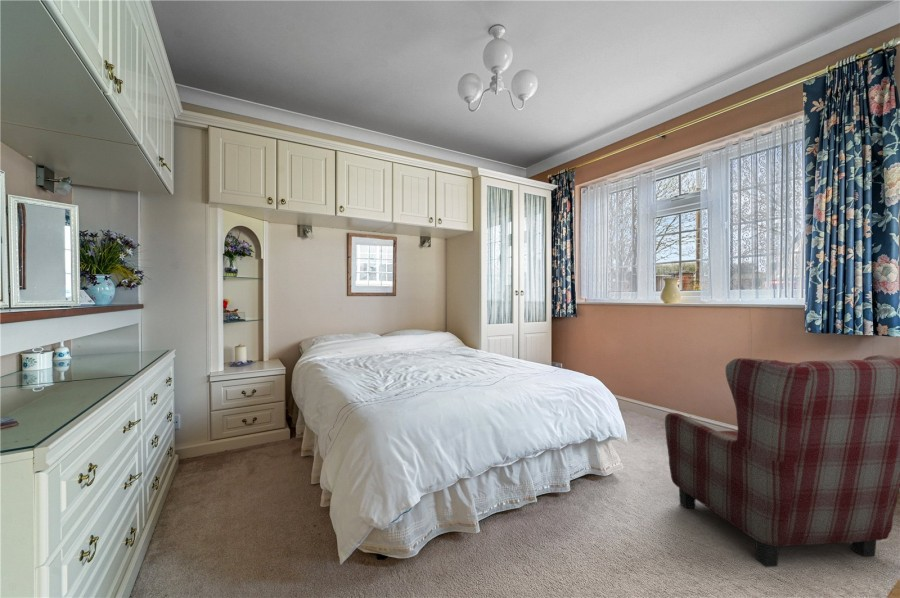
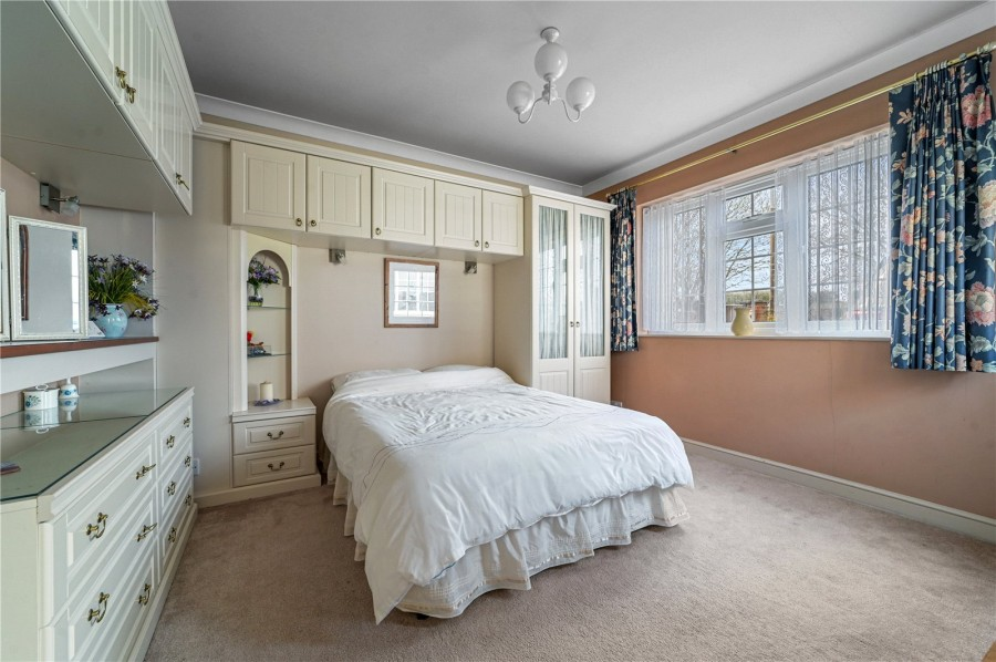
- armchair [664,354,900,568]
